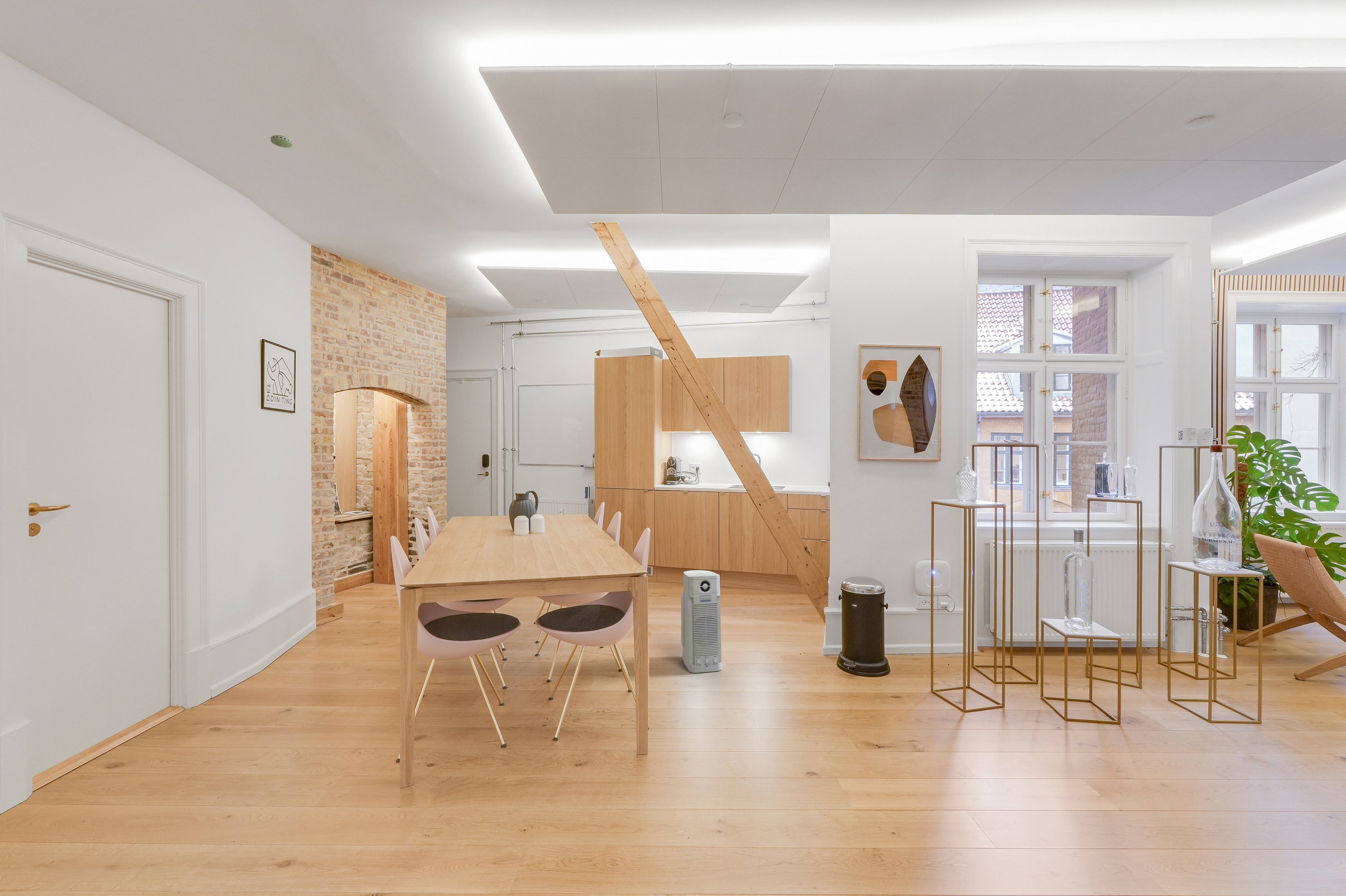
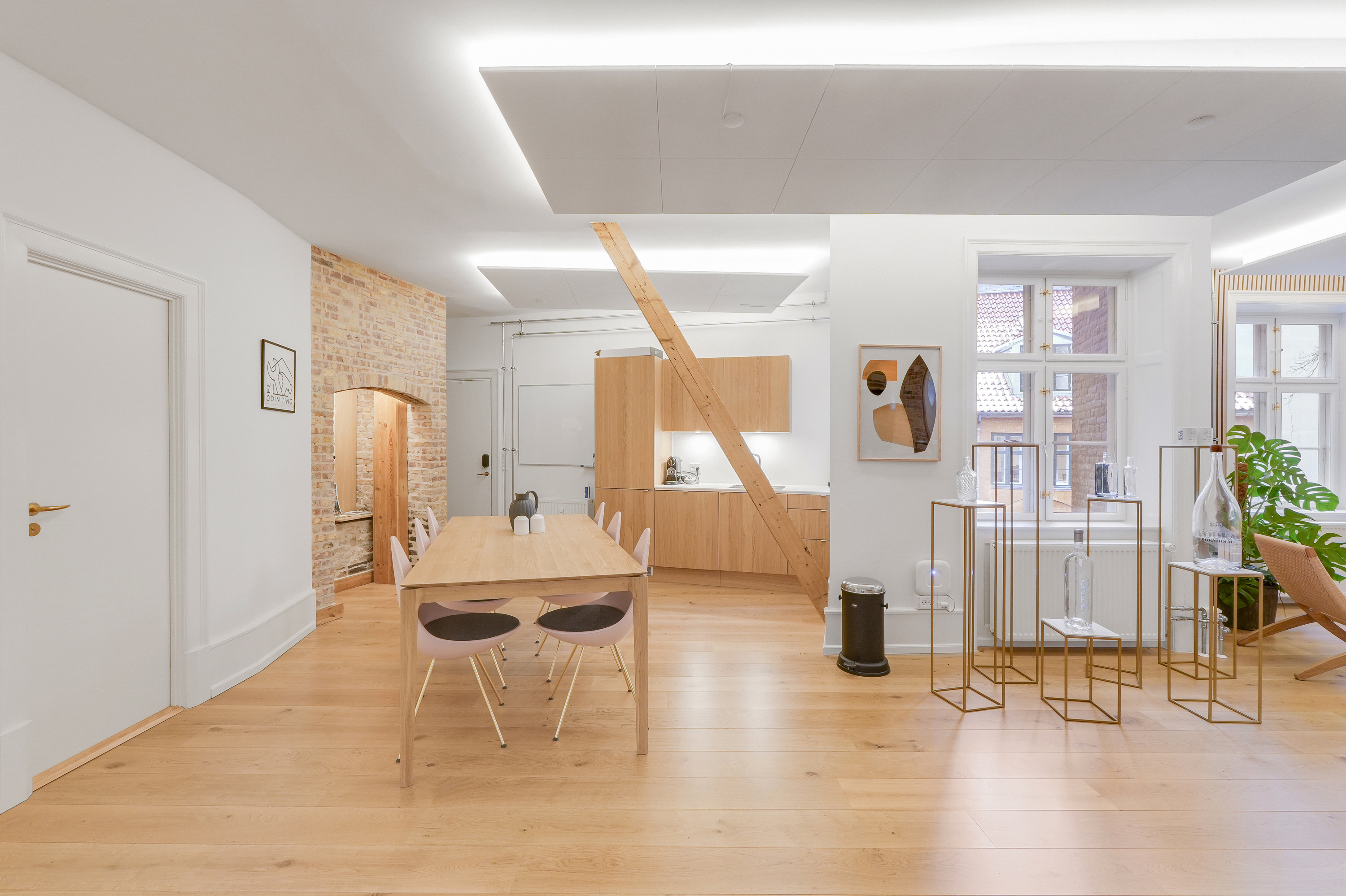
- air purifier [681,570,722,674]
- smoke detector [270,135,293,148]
